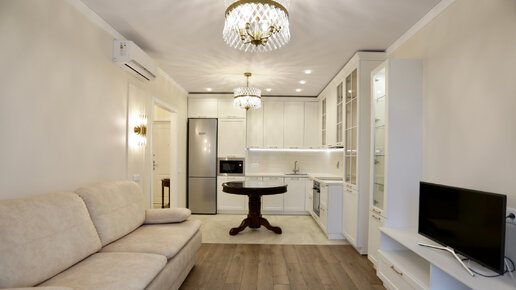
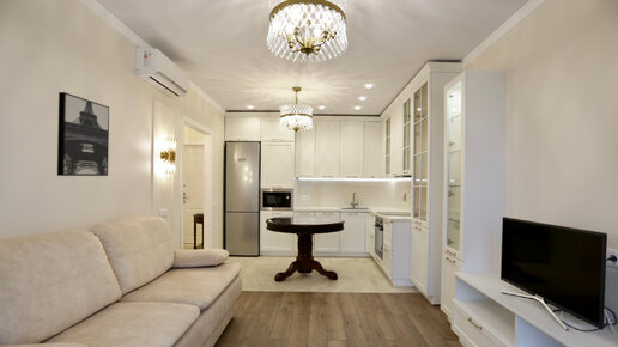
+ wall art [56,91,110,177]
